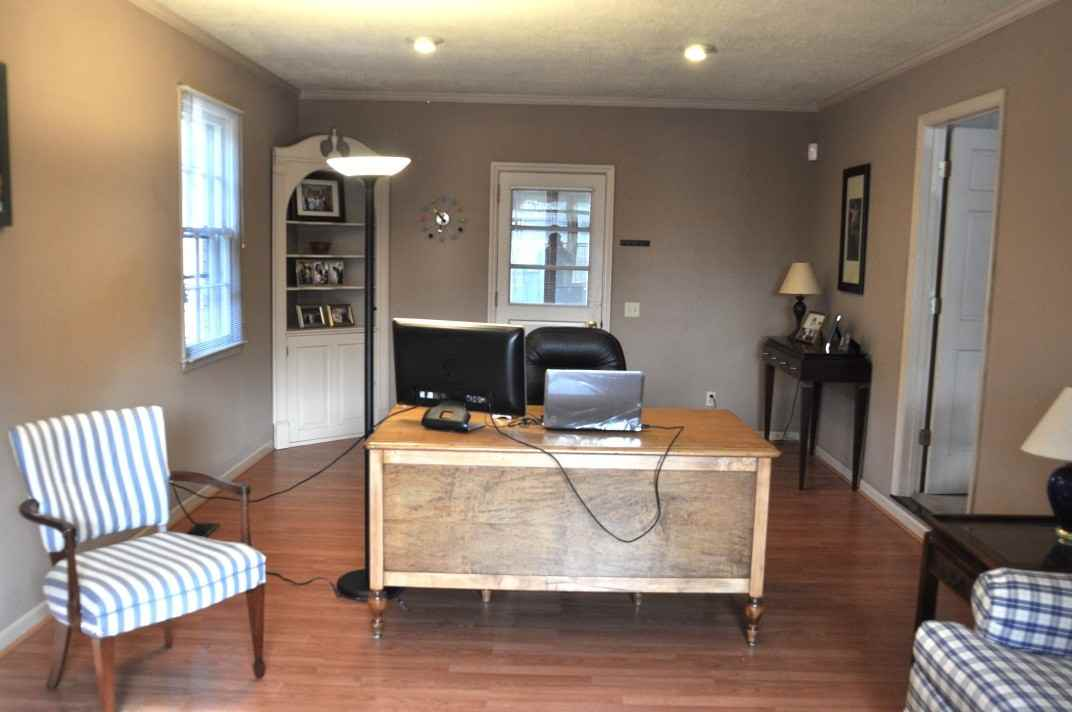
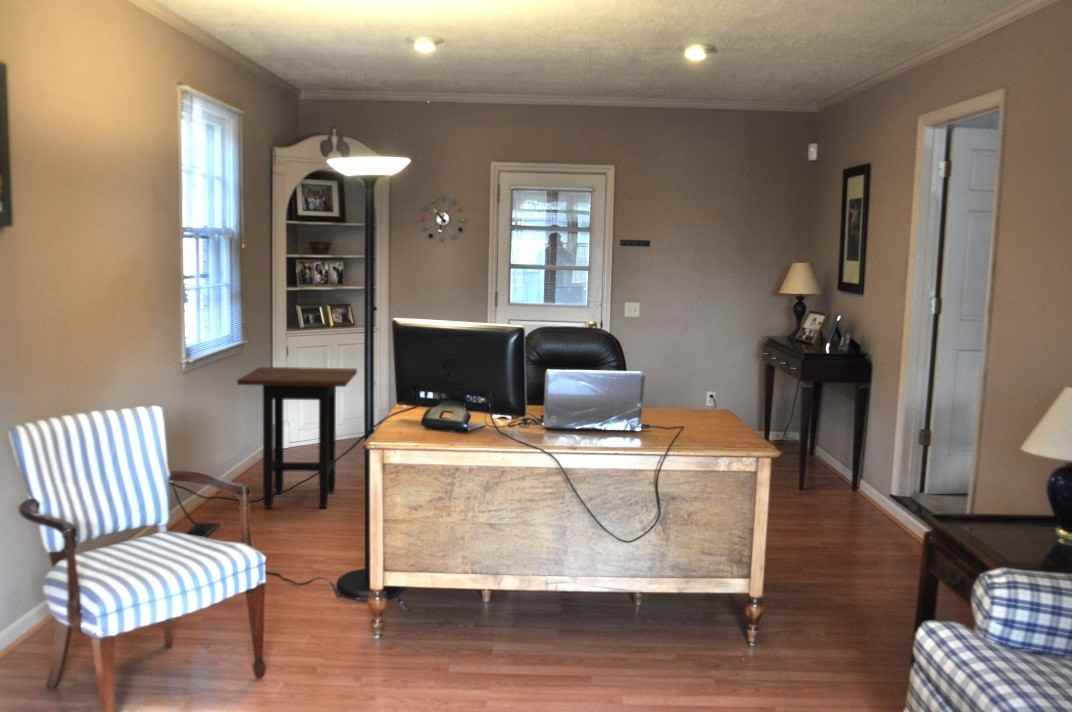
+ side table [236,366,358,509]
